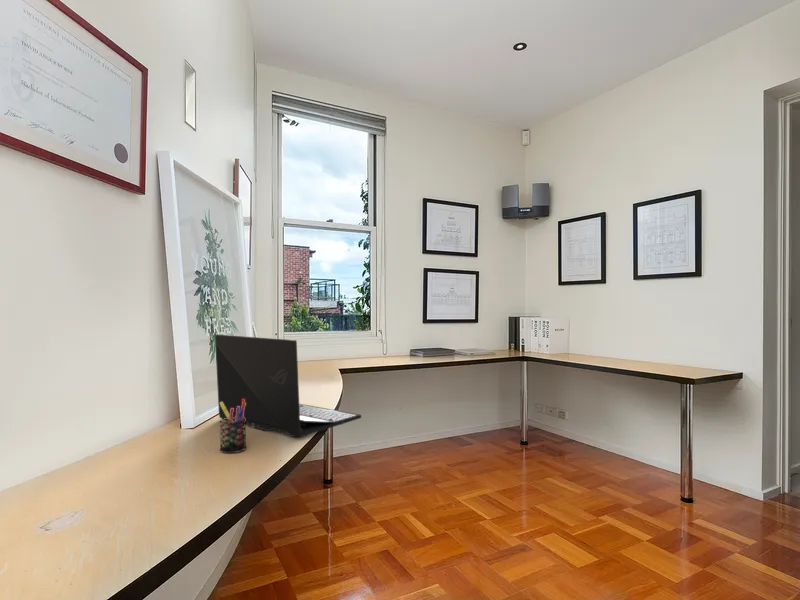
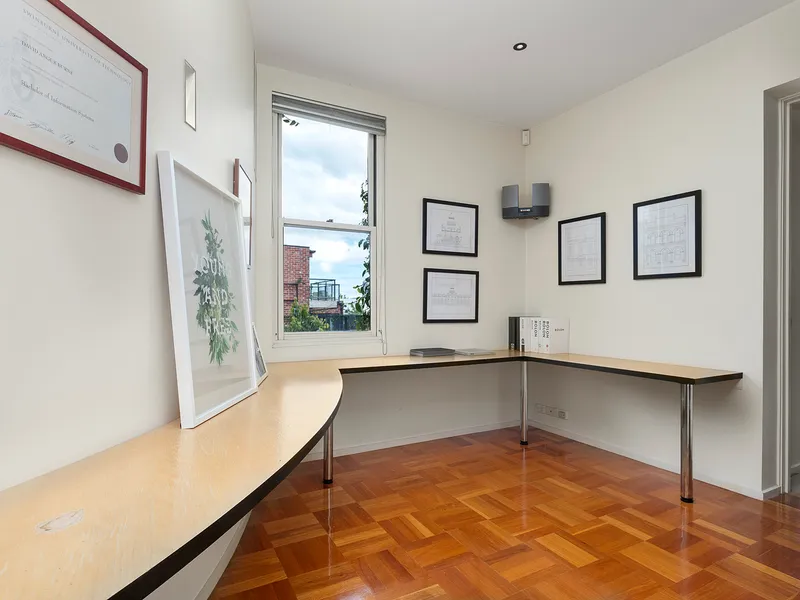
- laptop [214,334,362,439]
- pen holder [219,399,247,454]
